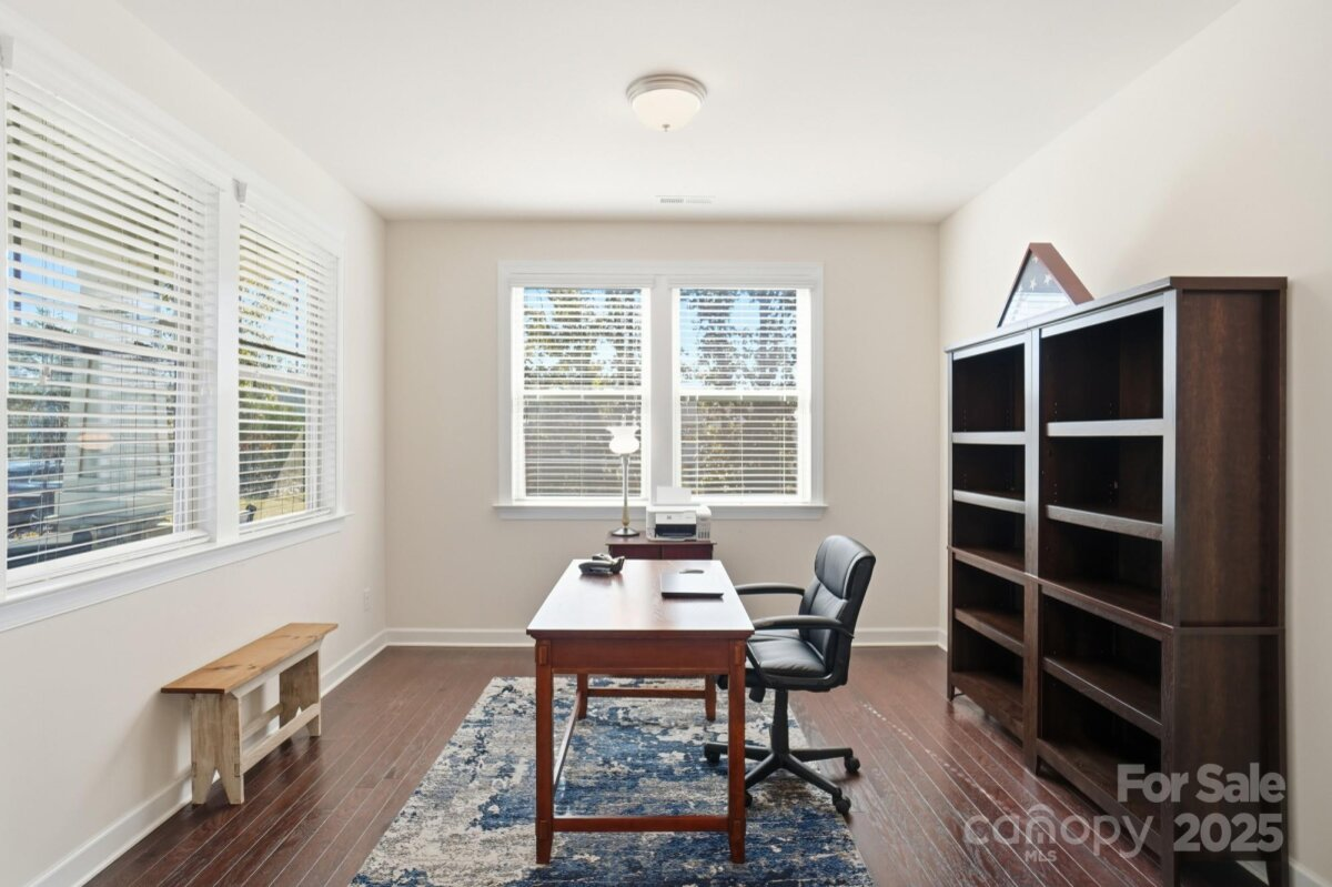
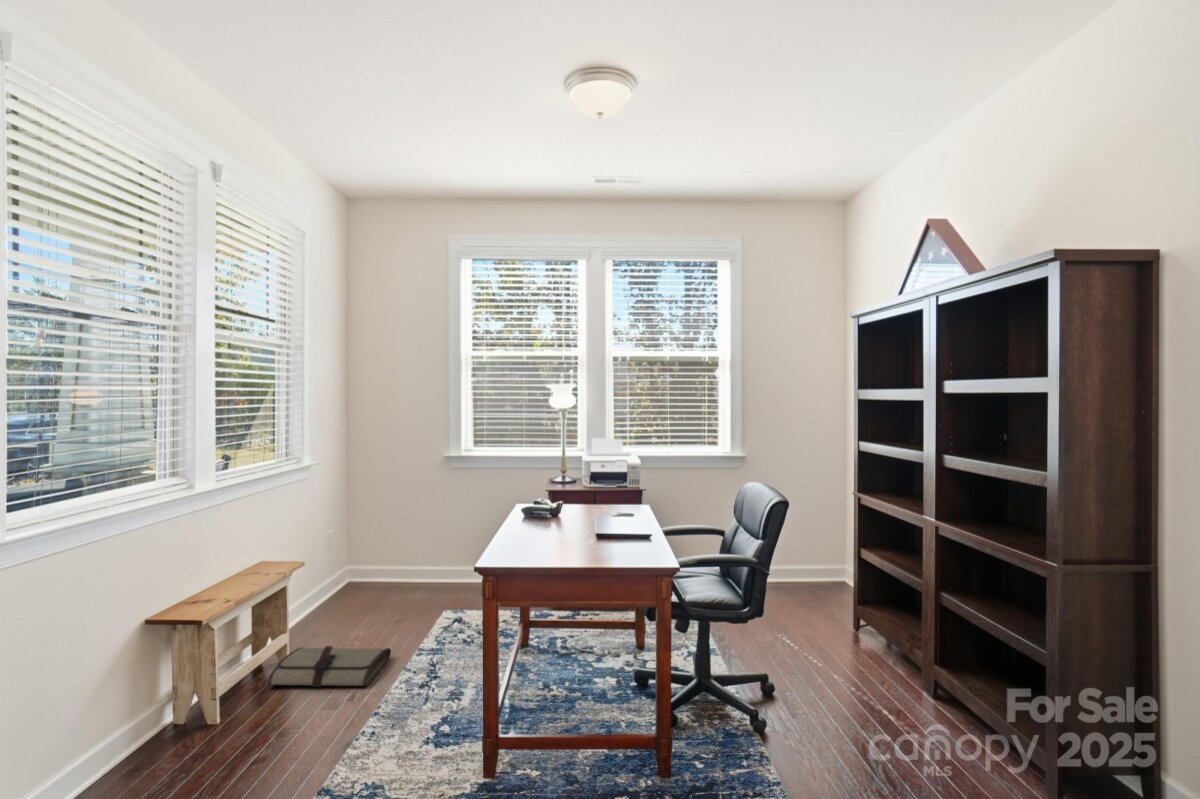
+ tool roll [267,645,392,688]
